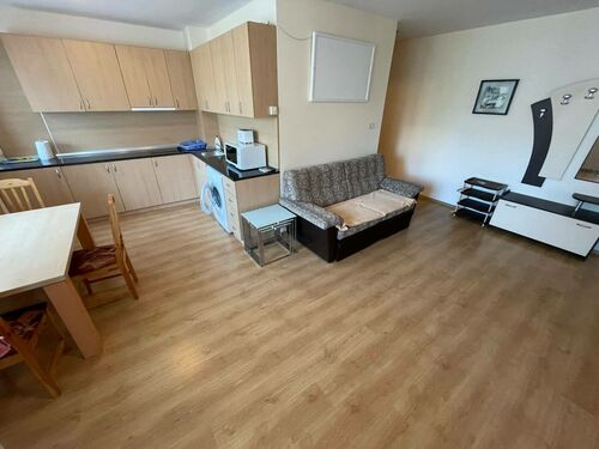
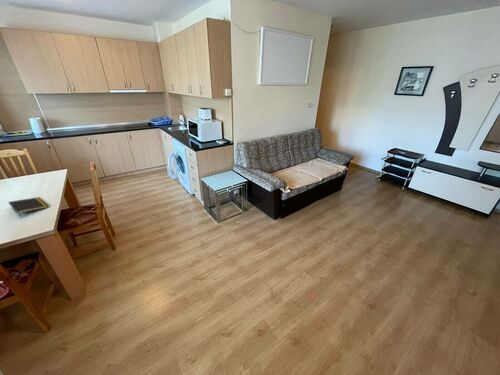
+ notepad [7,196,50,218]
